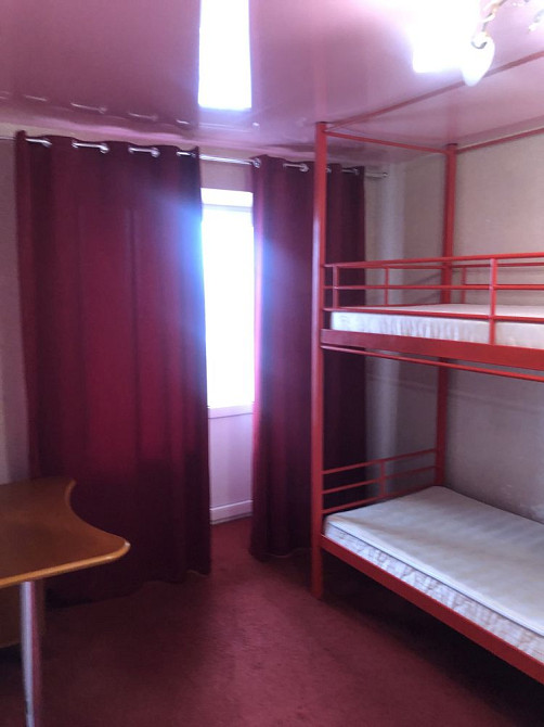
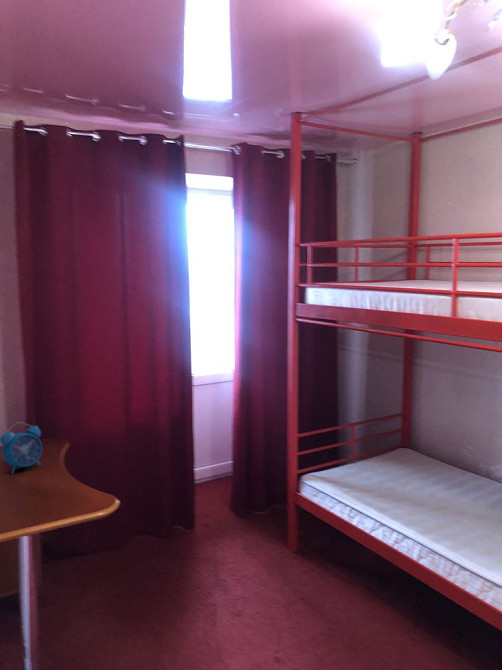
+ alarm clock [0,421,43,475]
